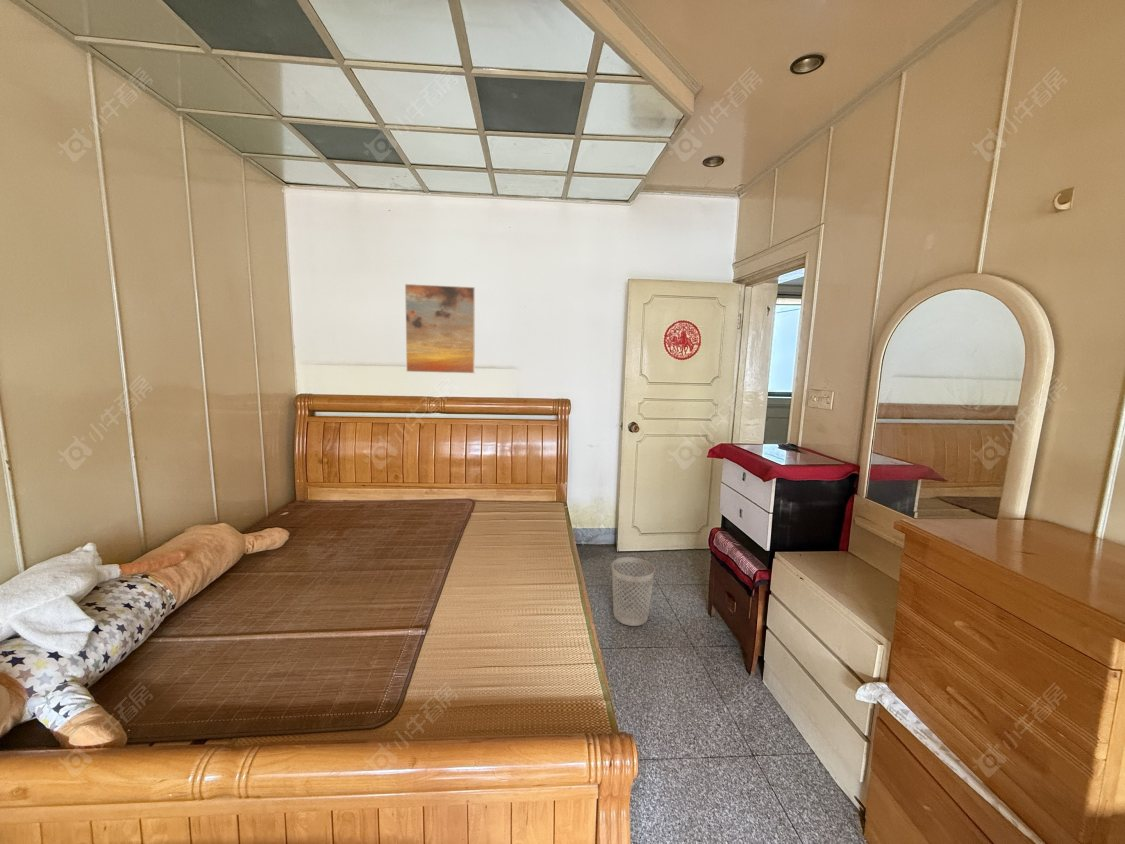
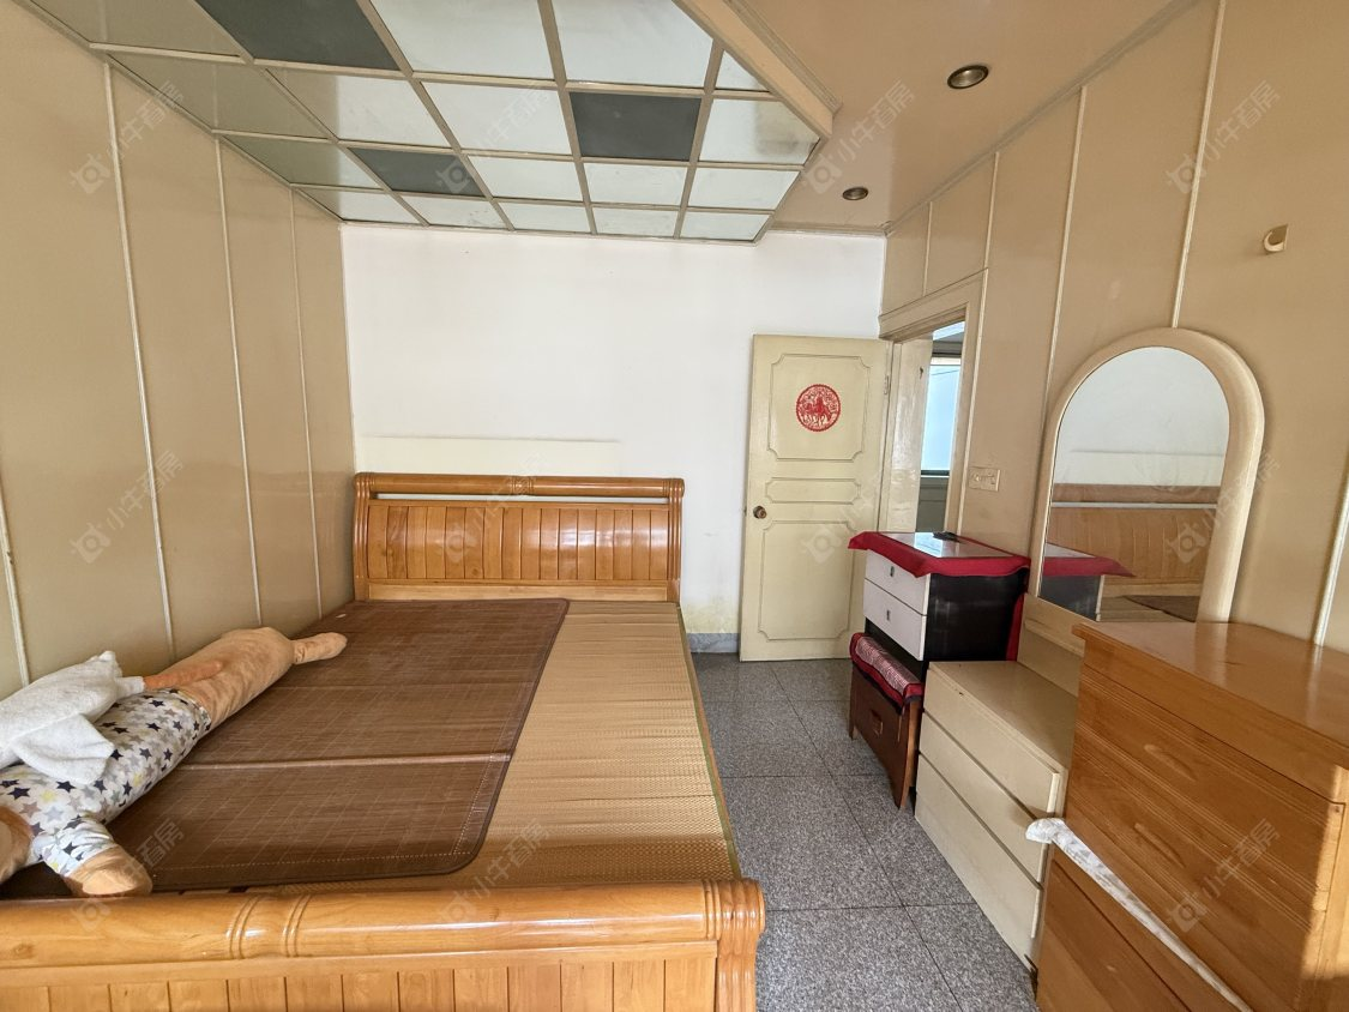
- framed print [404,283,476,374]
- wastebasket [611,556,656,627]
